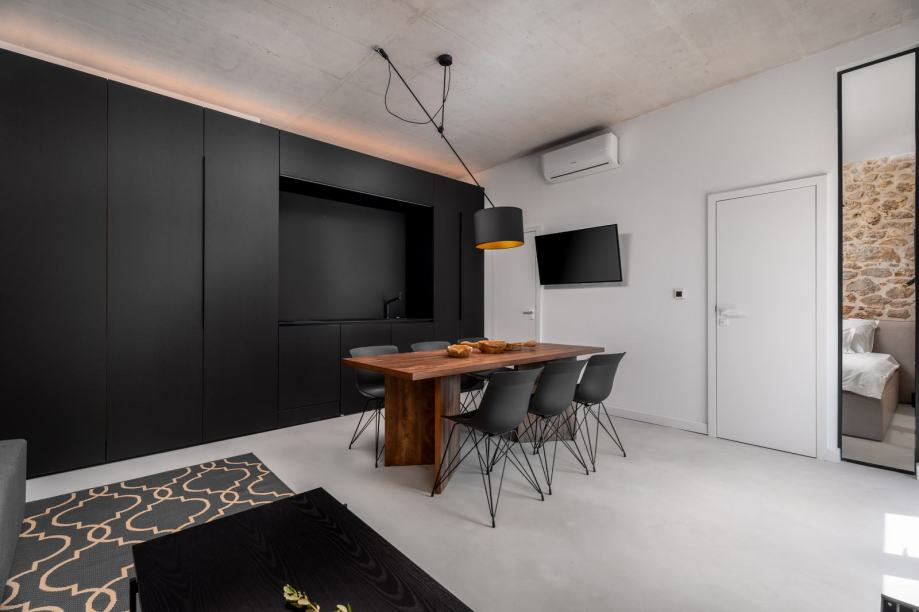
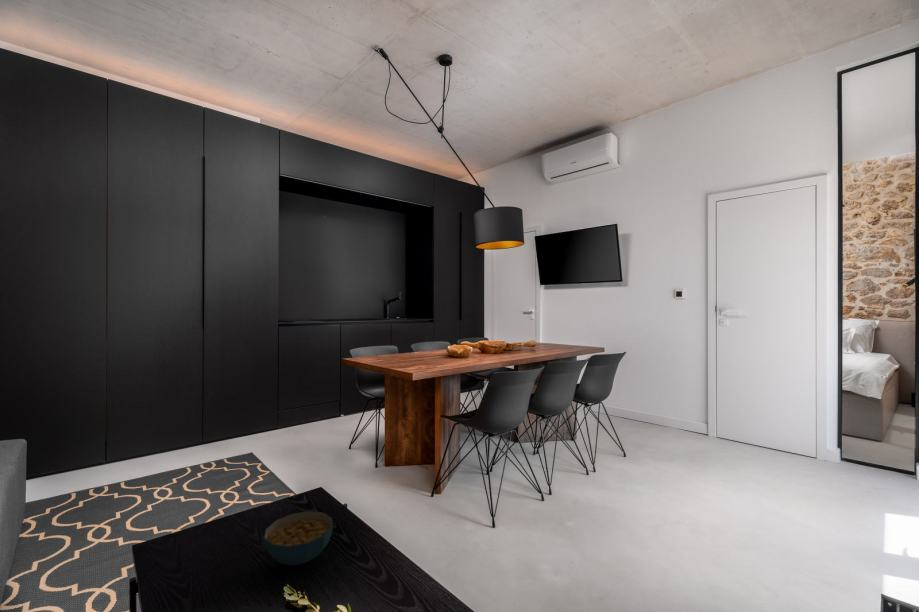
+ cereal bowl [263,510,334,566]
